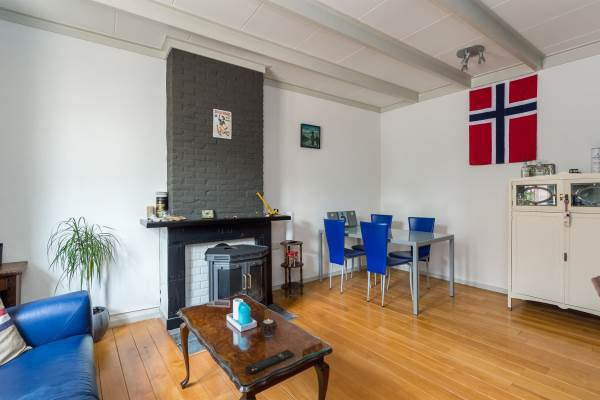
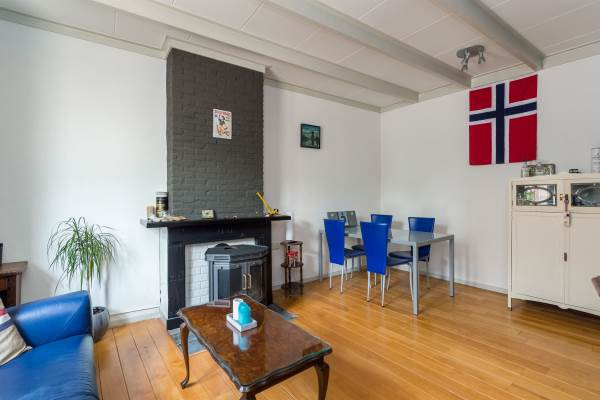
- remote control [245,349,295,375]
- candle [259,318,278,338]
